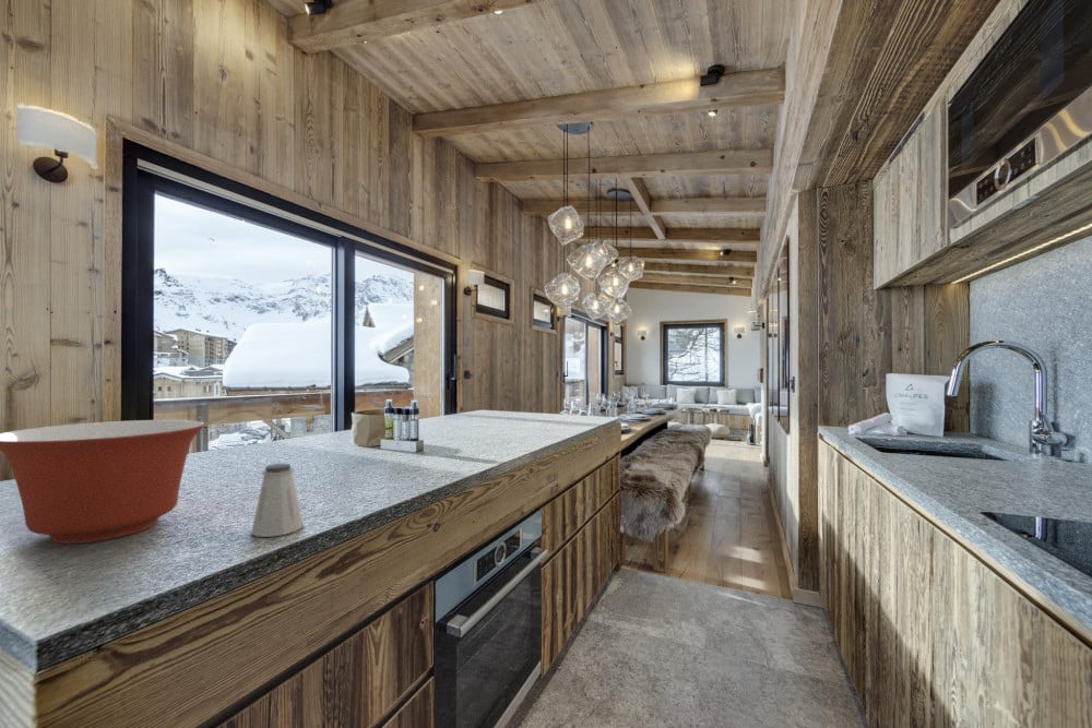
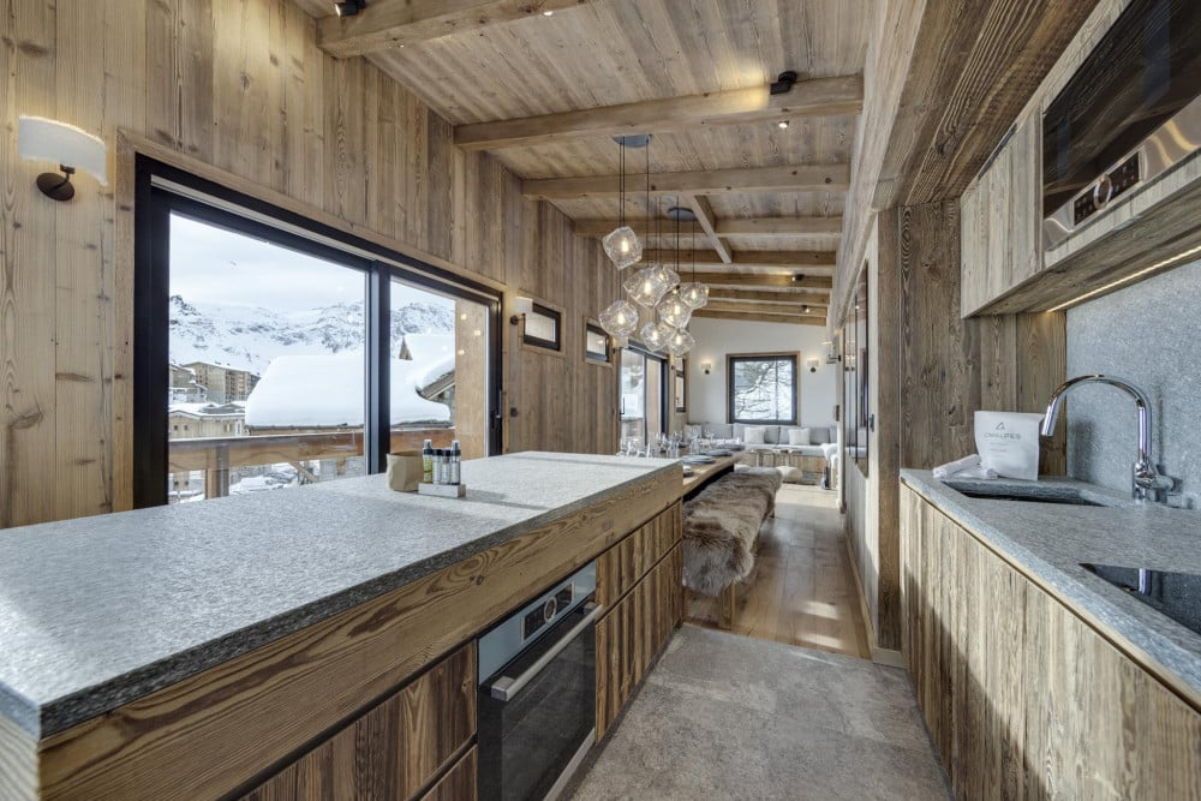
- mixing bowl [0,419,206,545]
- saltshaker [250,463,305,538]
